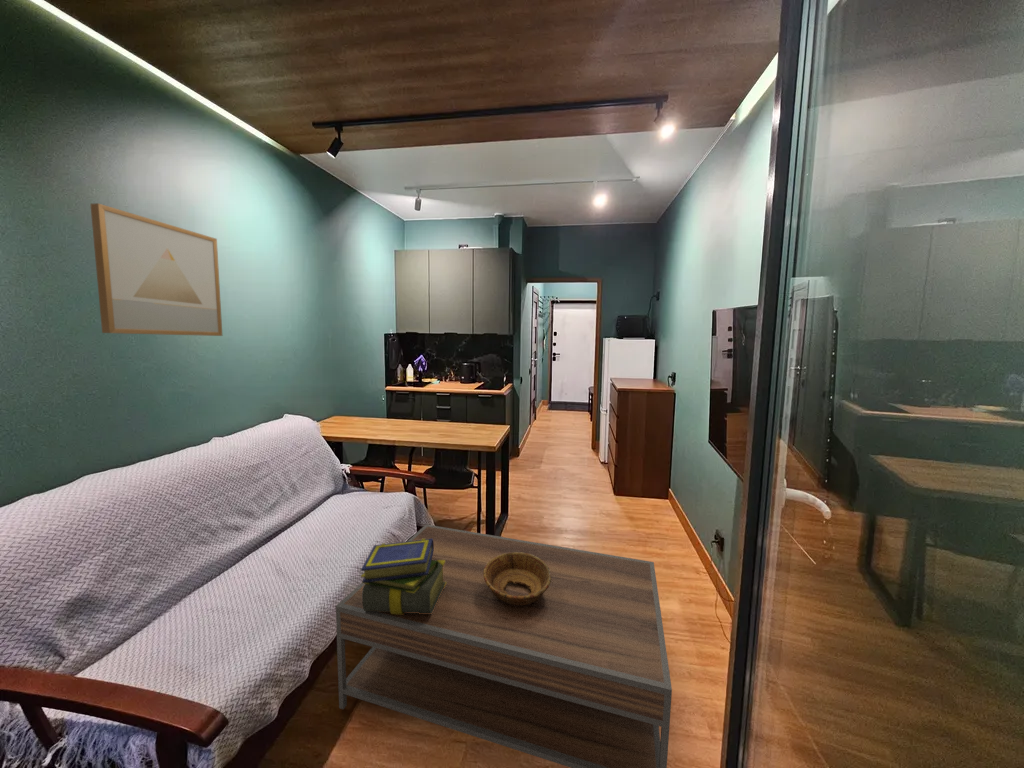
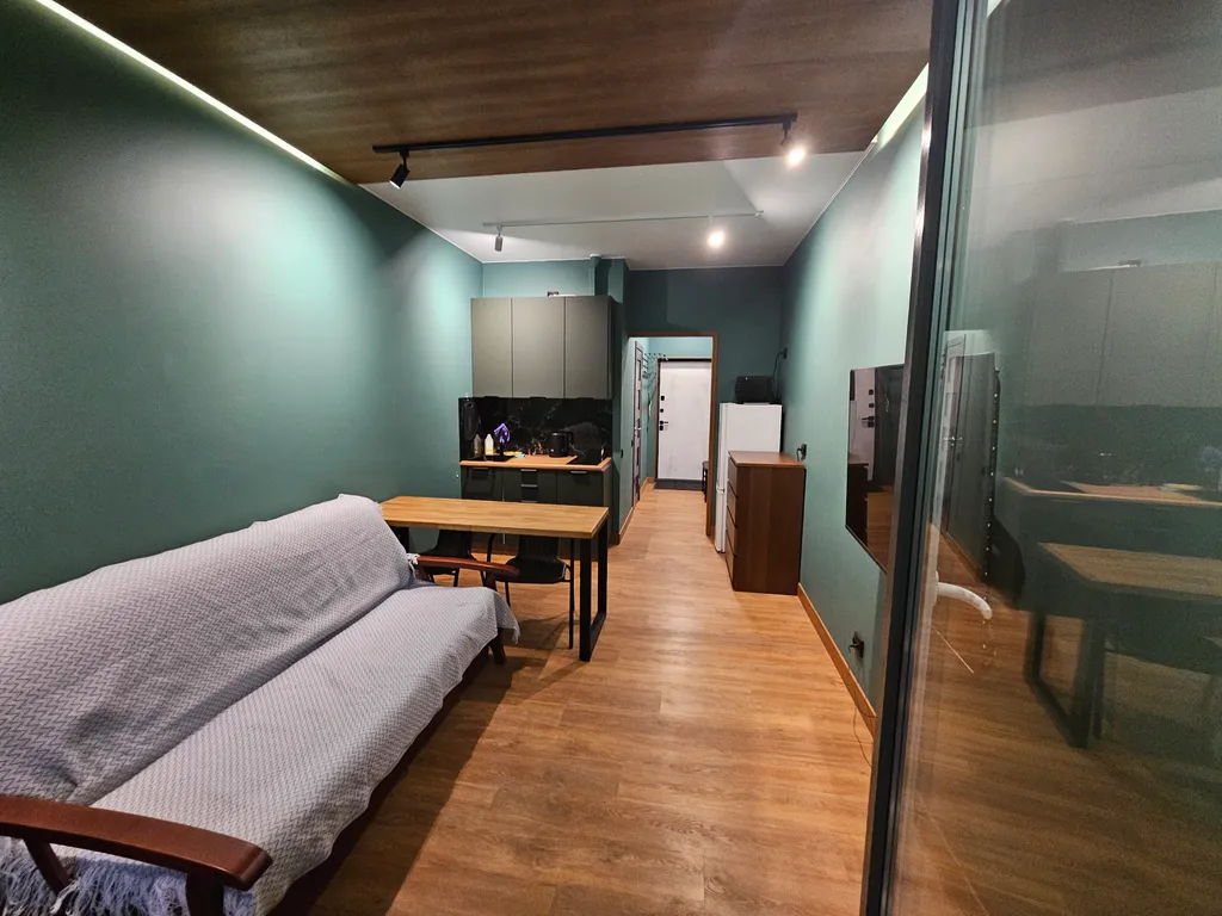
- decorative bowl [483,552,551,605]
- wall art [89,202,223,337]
- coffee table [335,524,673,768]
- stack of books [360,539,446,615]
